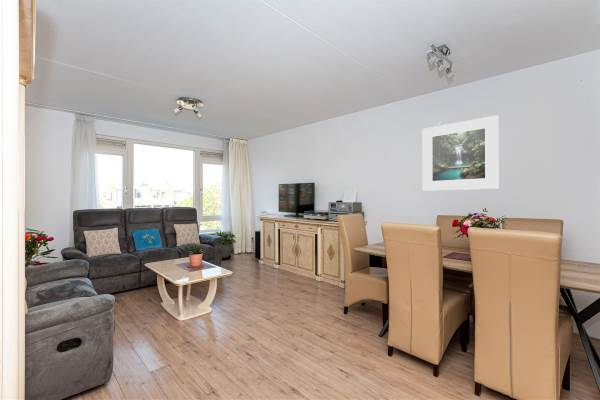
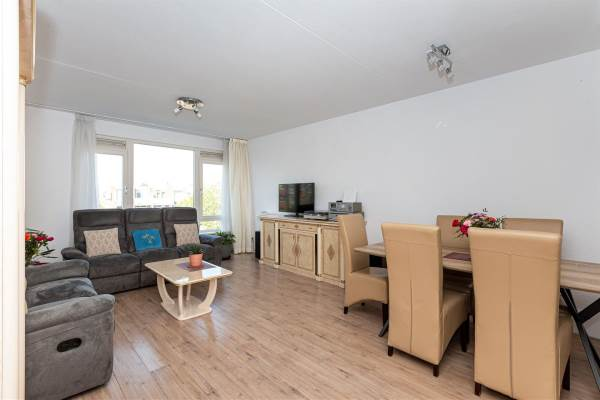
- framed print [422,114,499,192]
